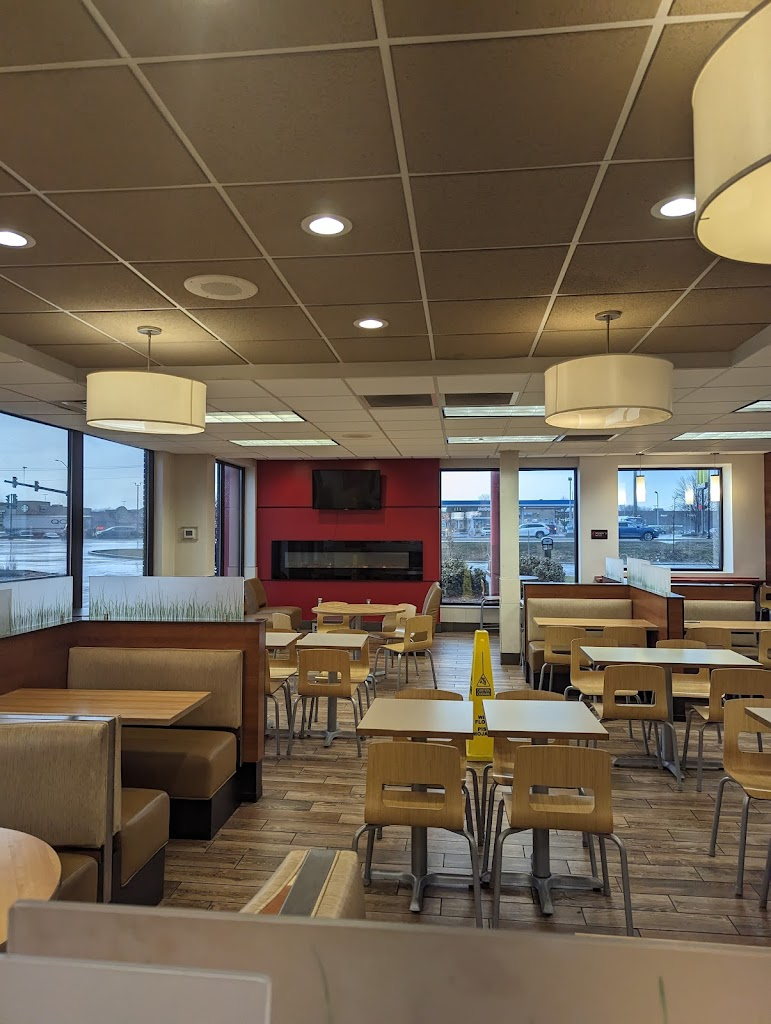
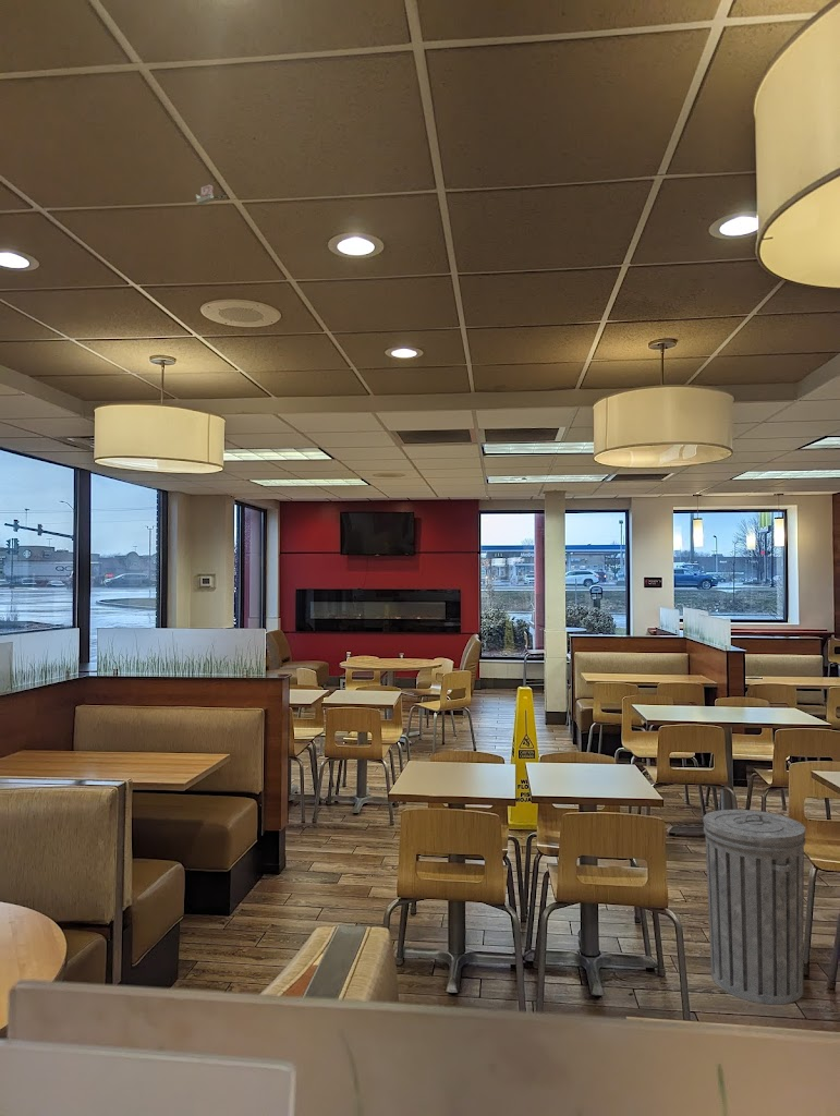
+ trash can [703,809,806,1006]
+ tape dispenser [195,183,229,206]
